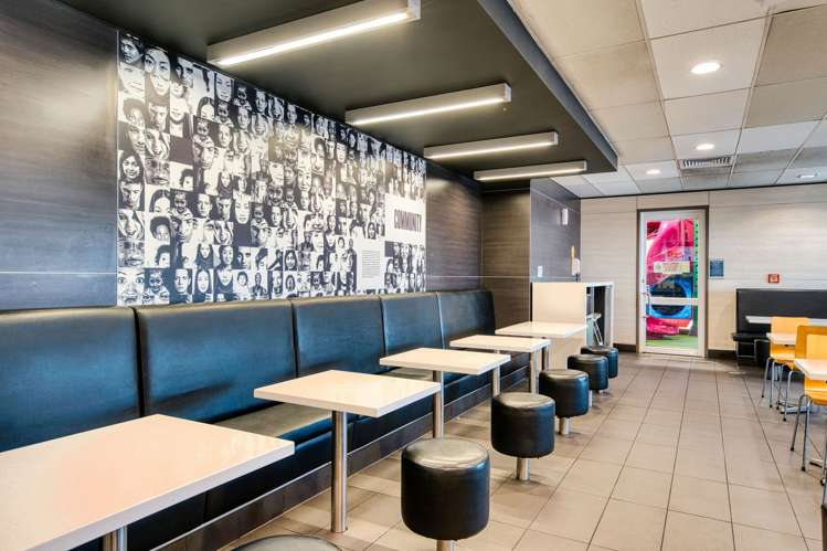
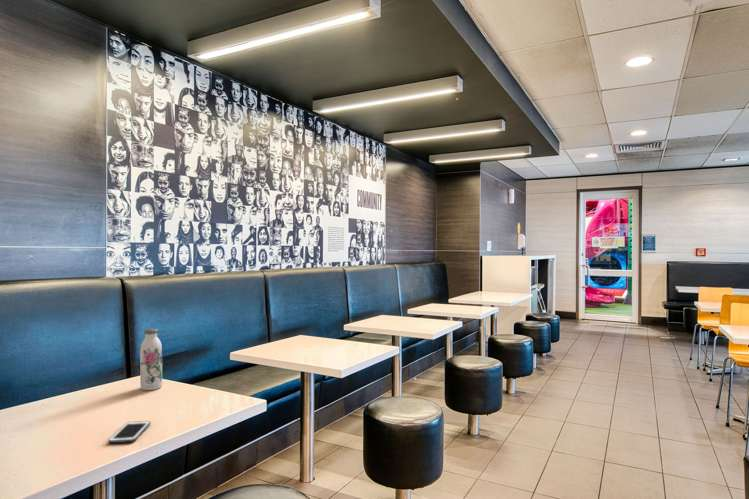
+ water bottle [139,327,163,391]
+ cell phone [107,420,151,444]
